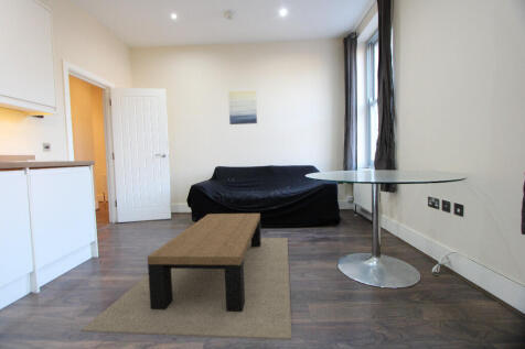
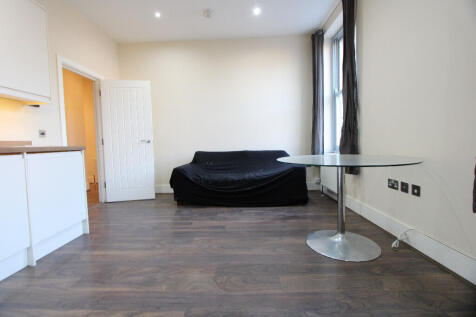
- wall art [227,89,258,126]
- coffee table [79,212,293,341]
